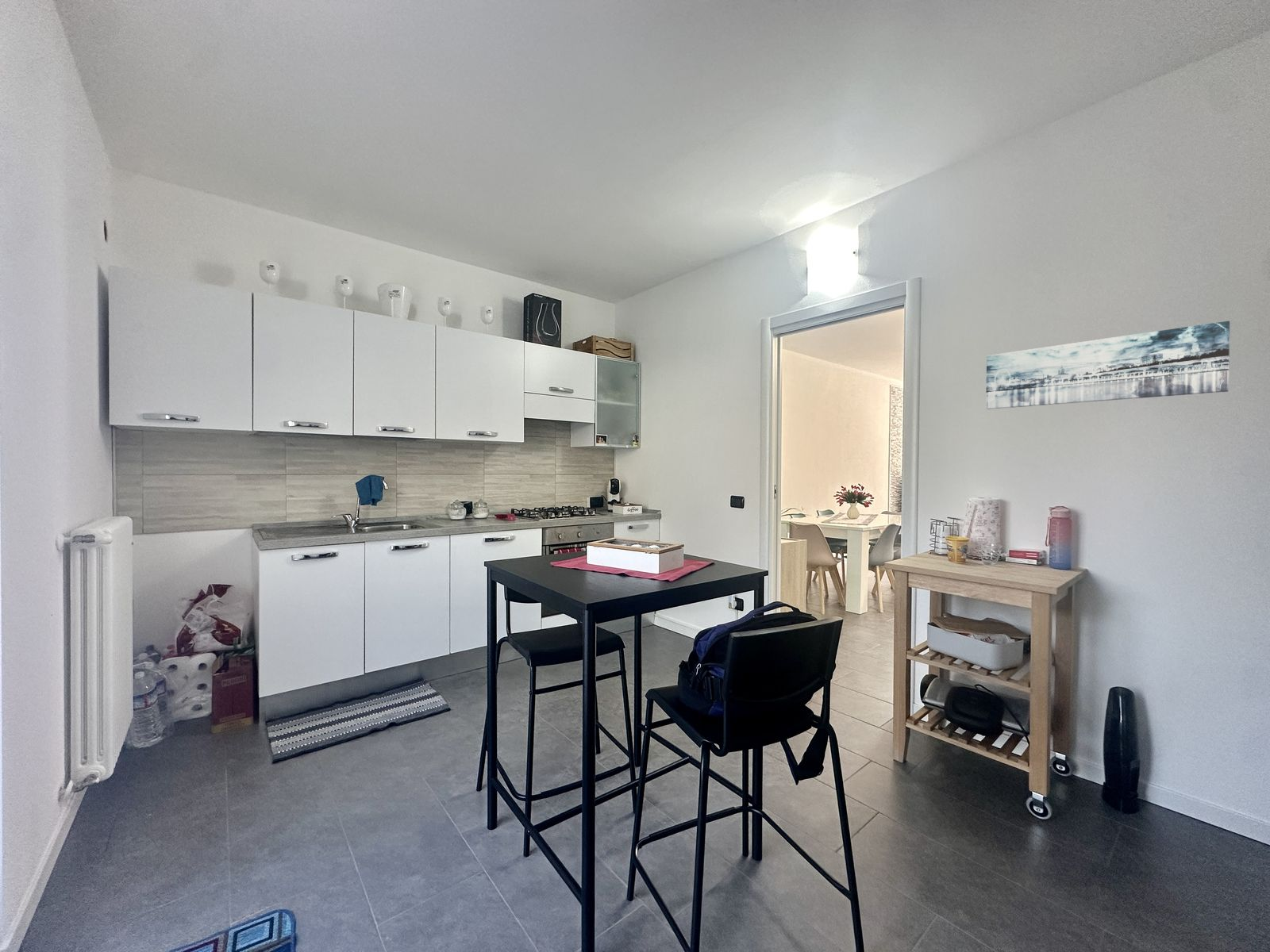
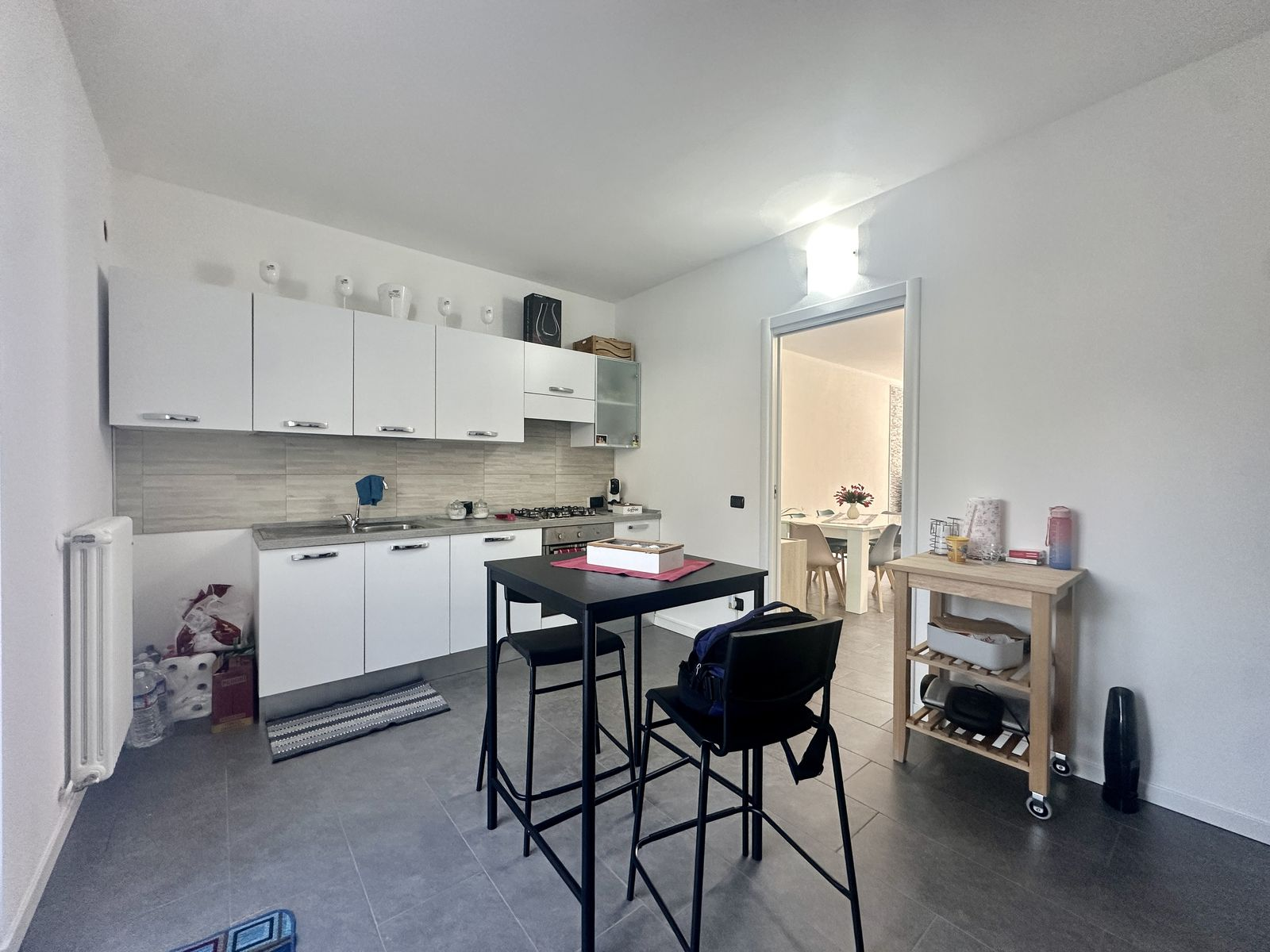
- wall art [985,321,1231,410]
